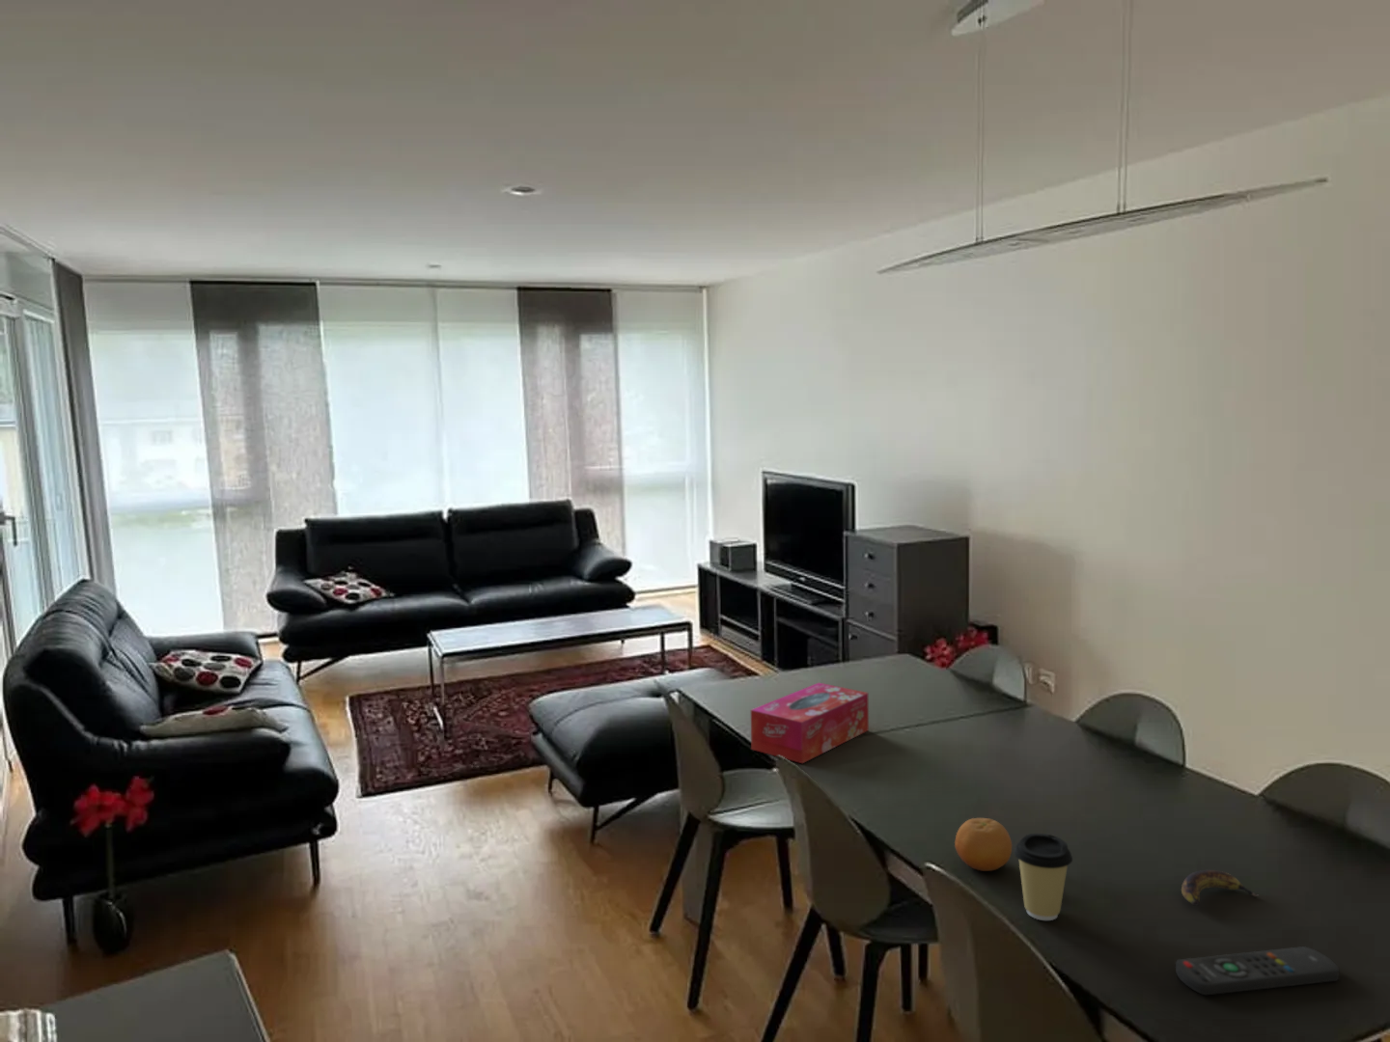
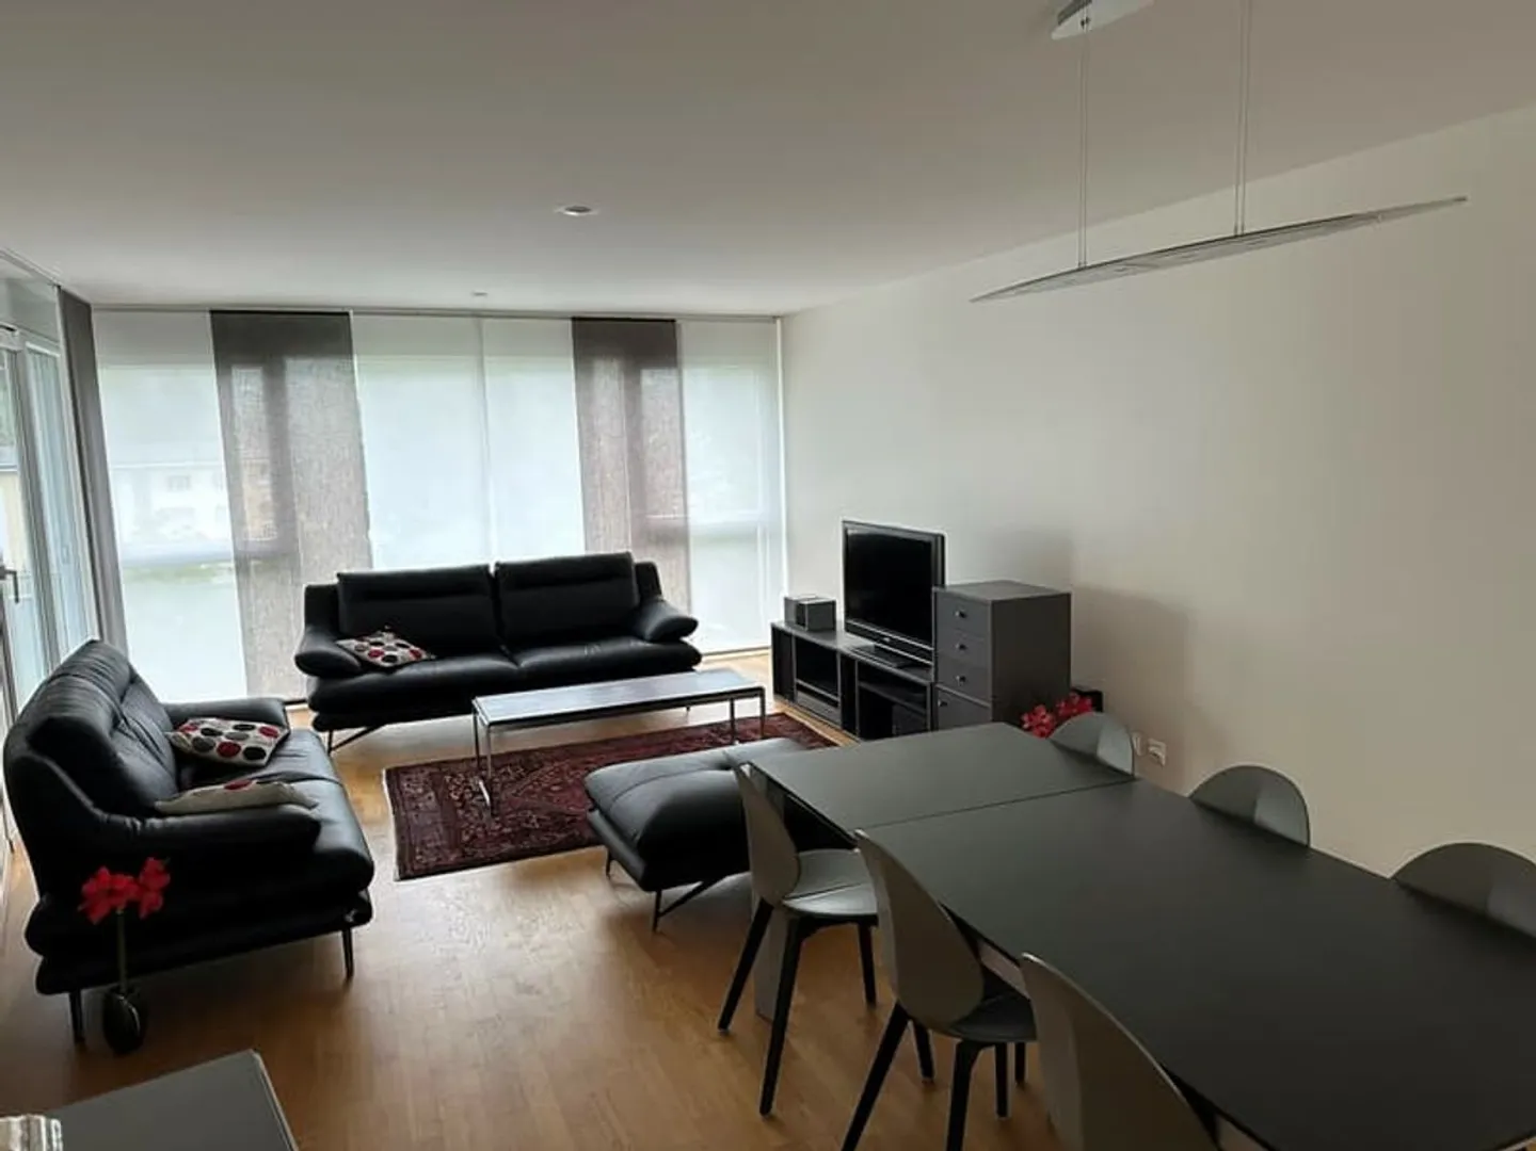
- fruit [953,818,1012,872]
- tissue box [750,682,870,764]
- coffee cup [1012,833,1074,922]
- remote control [1174,946,1340,996]
- banana [1181,869,1261,906]
